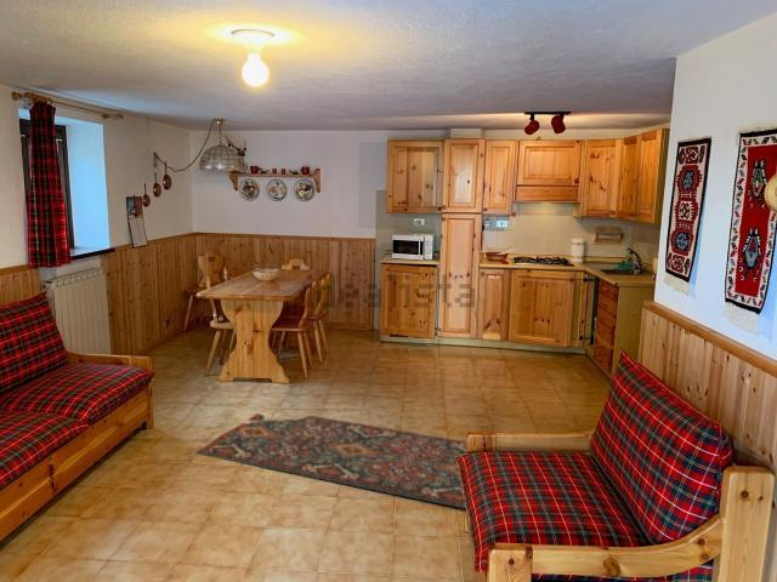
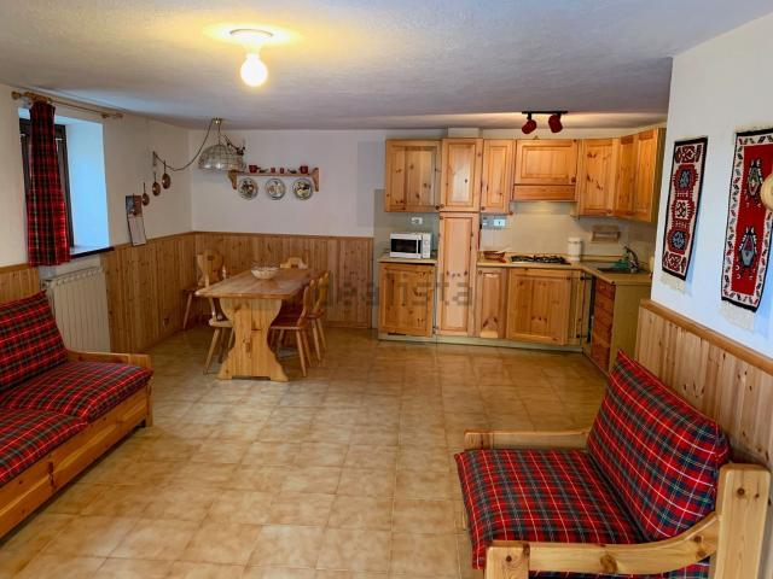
- rug [194,412,467,510]
